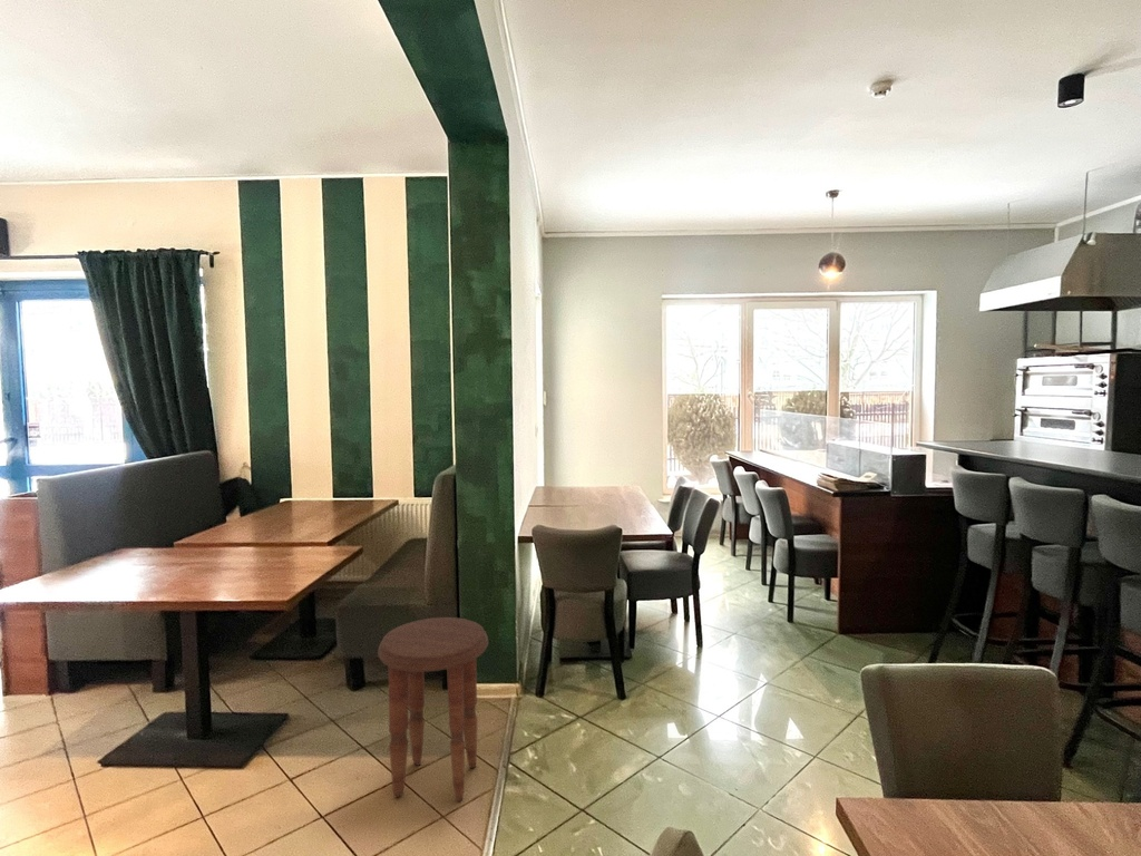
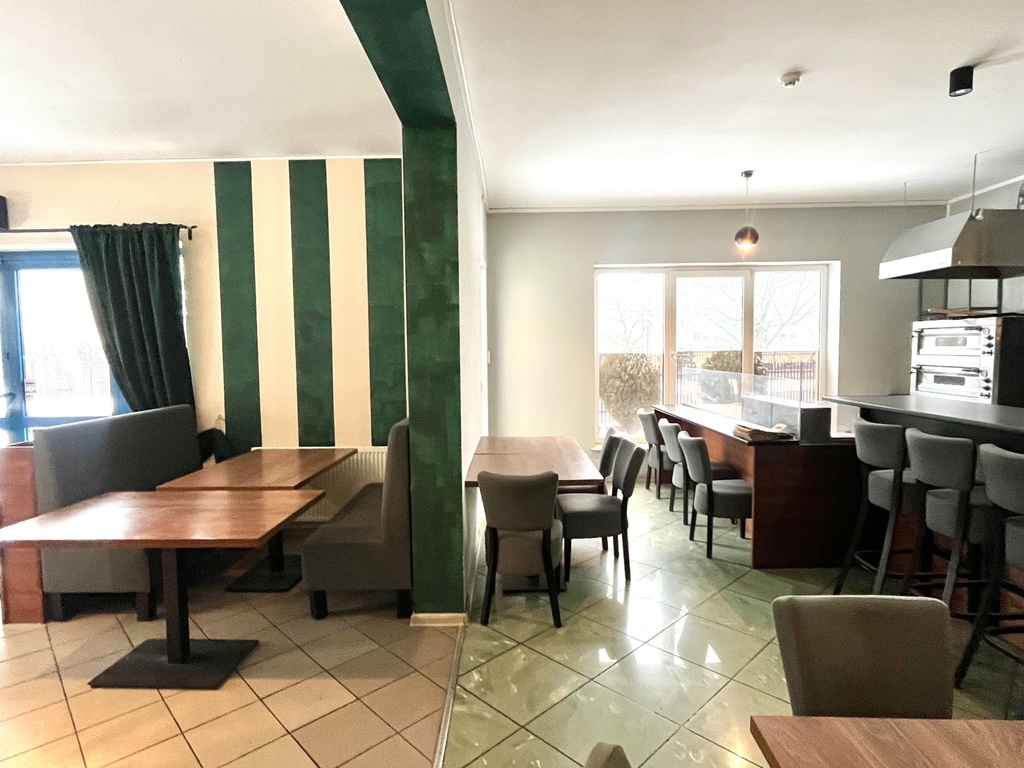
- side table [377,616,489,802]
